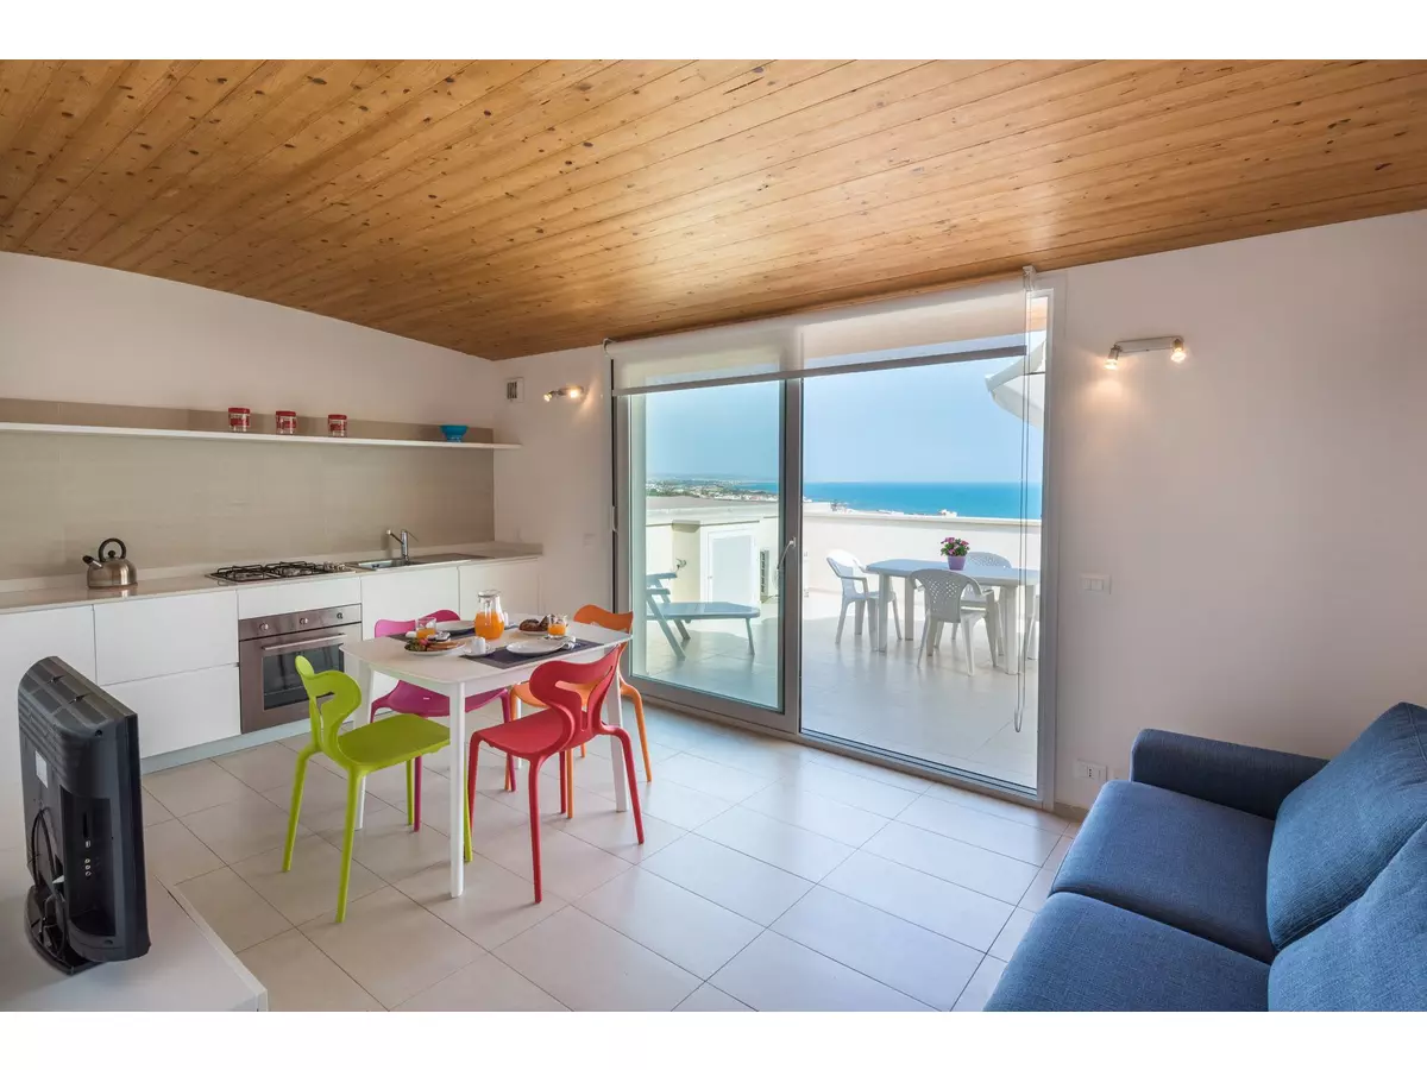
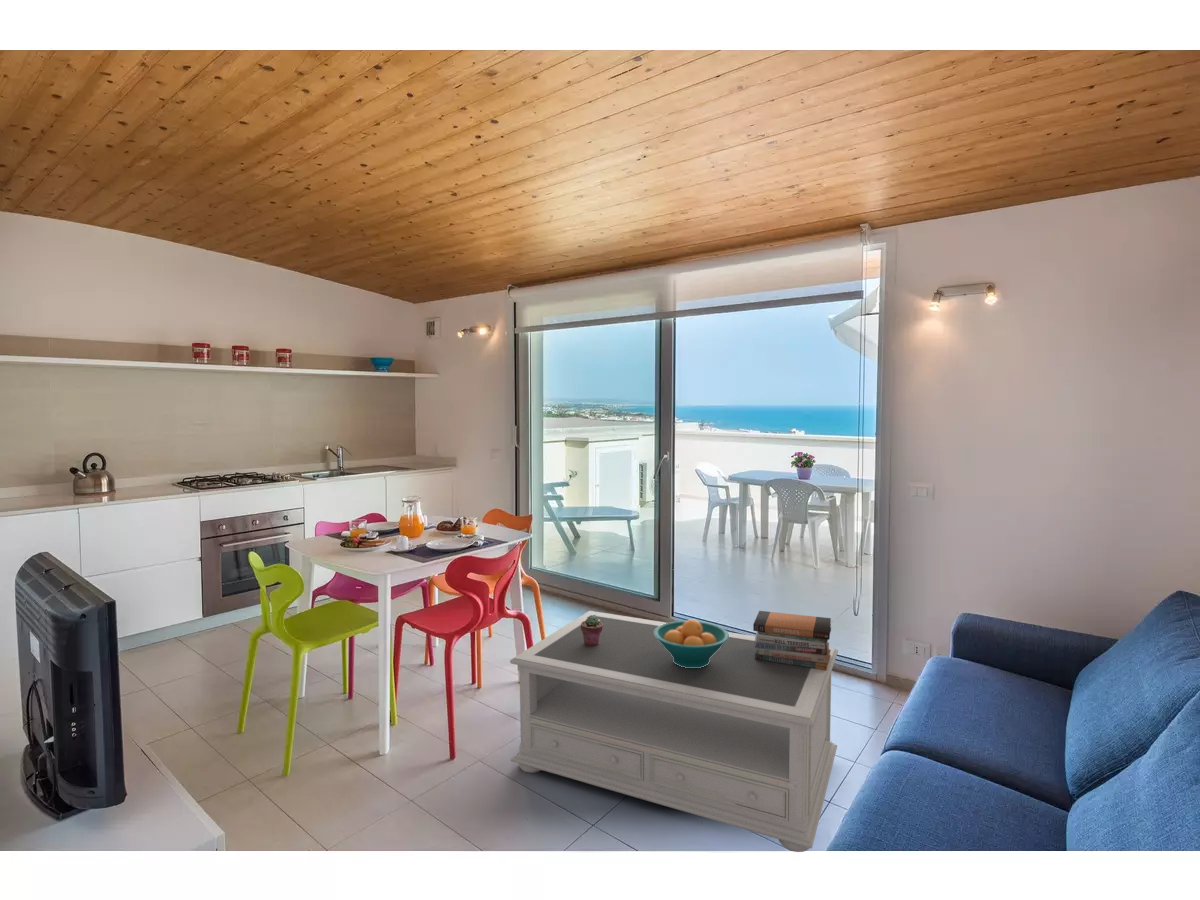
+ fruit bowl [654,618,729,668]
+ potted succulent [581,615,603,647]
+ coffee table [509,610,839,853]
+ book stack [752,610,832,671]
